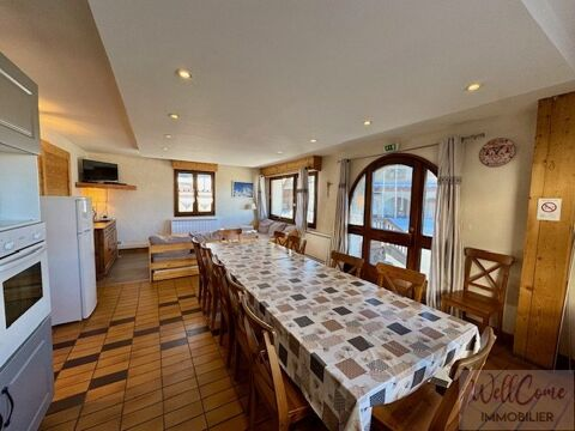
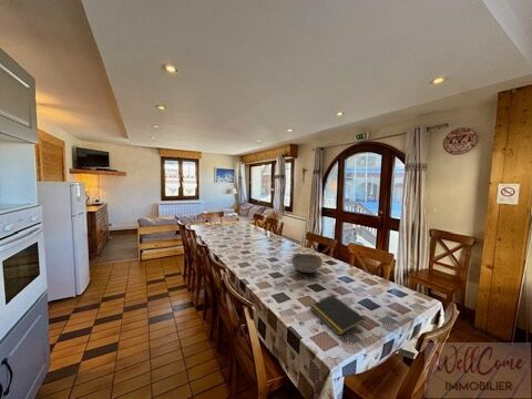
+ bowl [290,253,324,274]
+ notepad [309,294,367,337]
